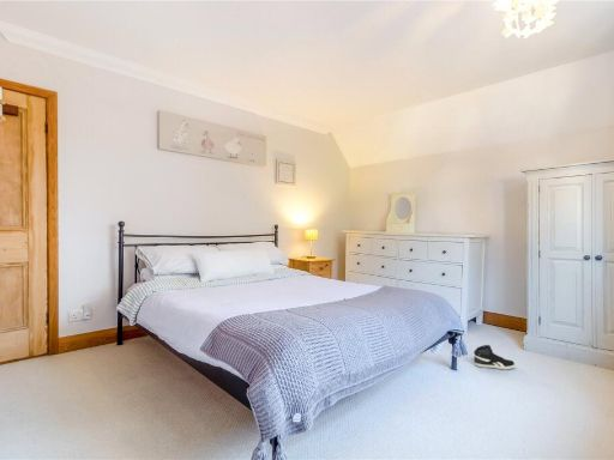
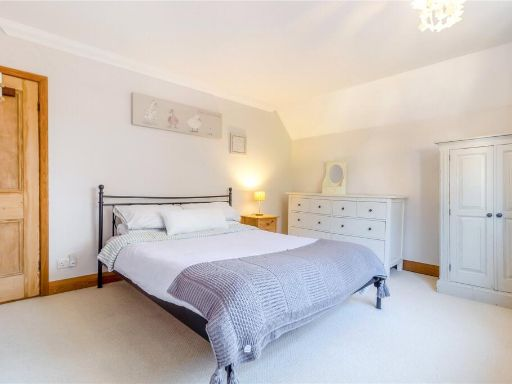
- sneaker [472,344,516,370]
